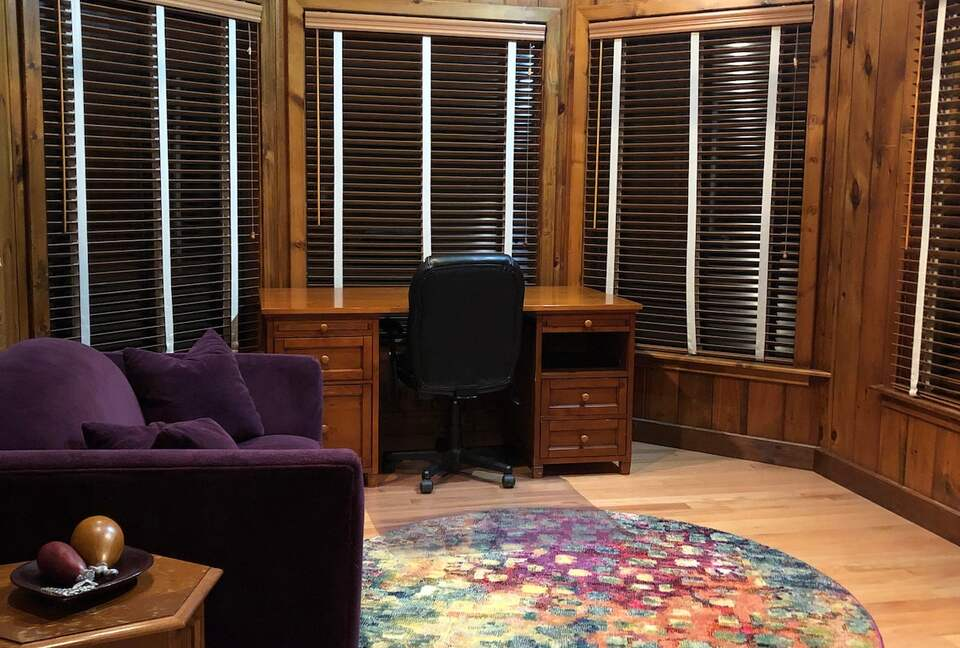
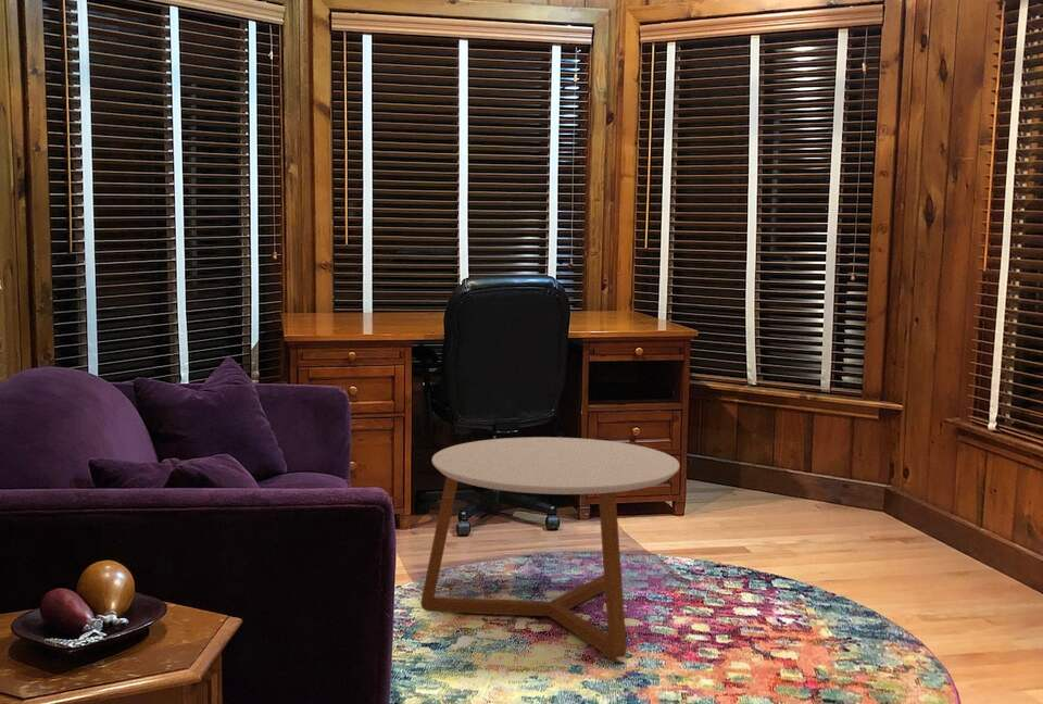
+ coffee table [419,436,680,659]
